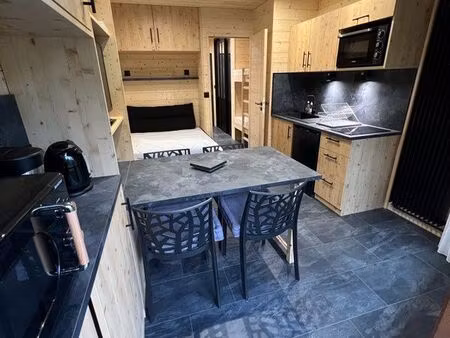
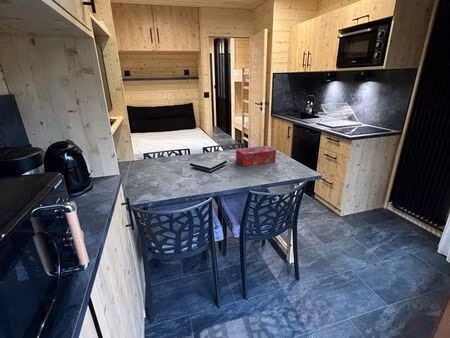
+ tissue box [235,145,277,167]
